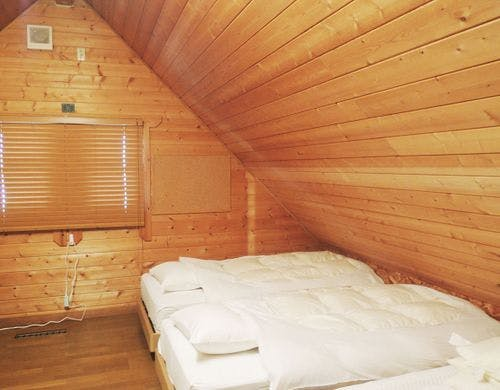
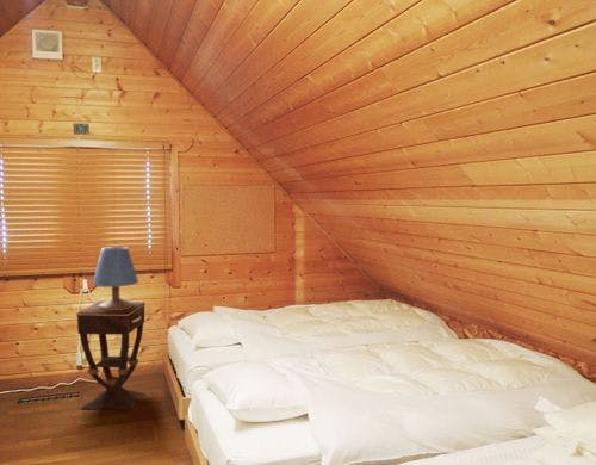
+ side table [75,300,147,411]
+ table lamp [91,246,139,310]
